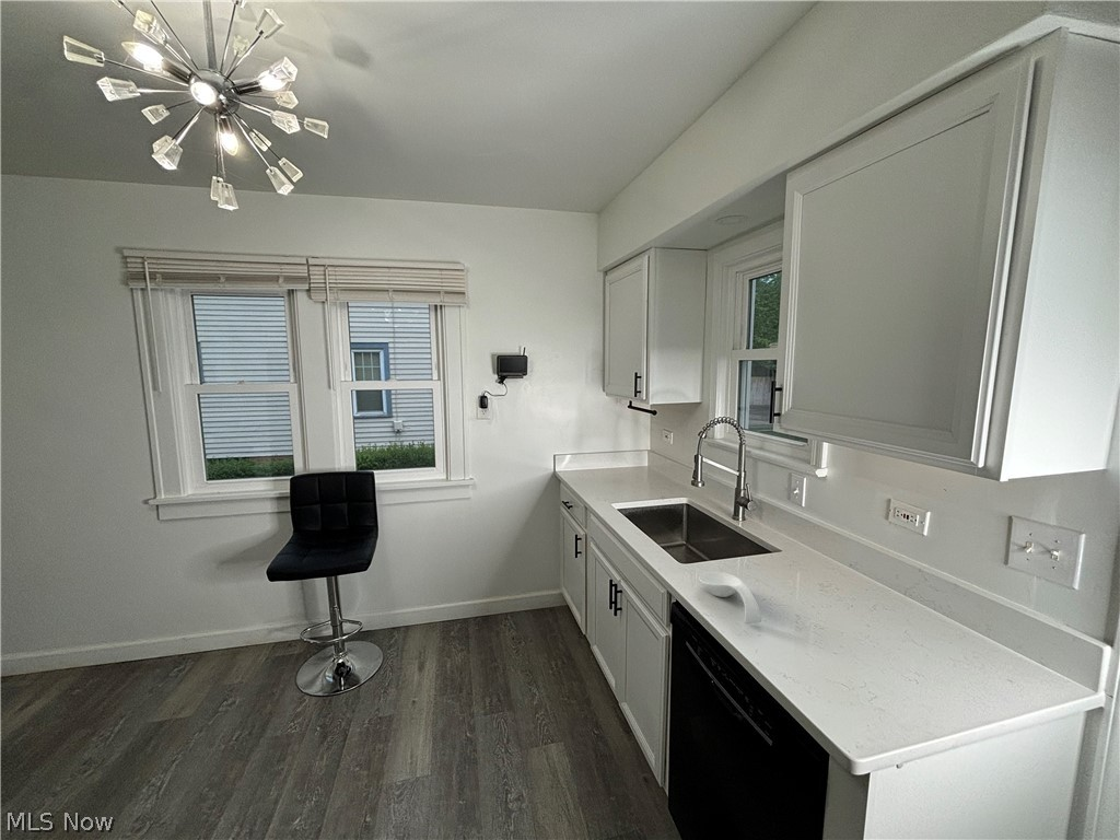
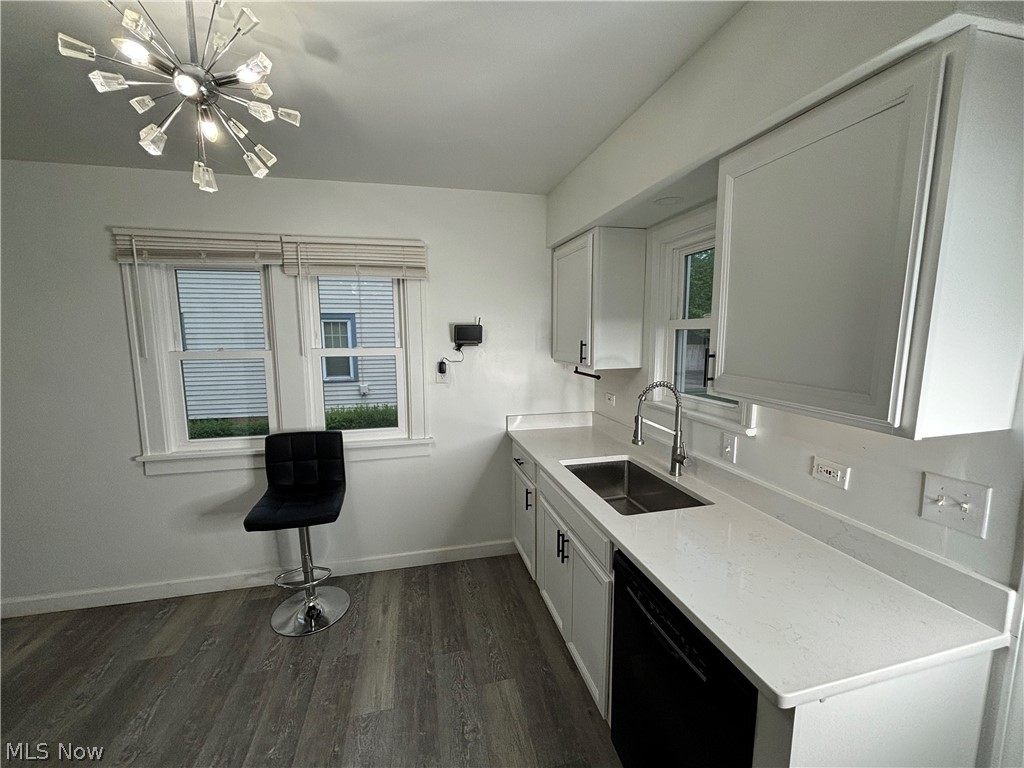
- spoon rest [698,571,763,625]
